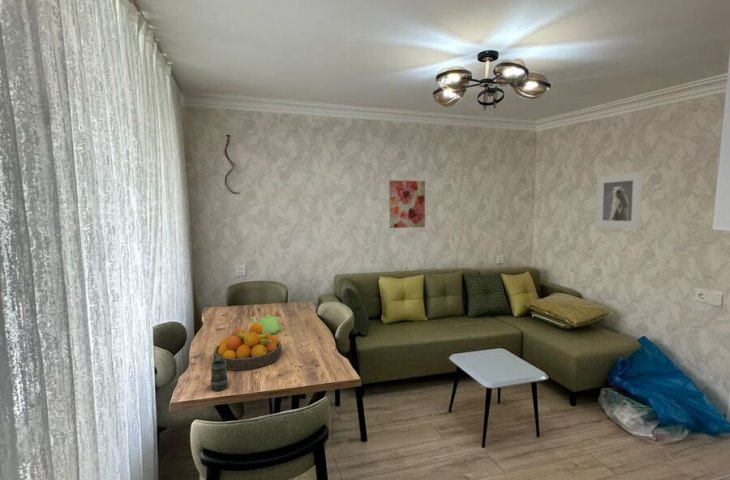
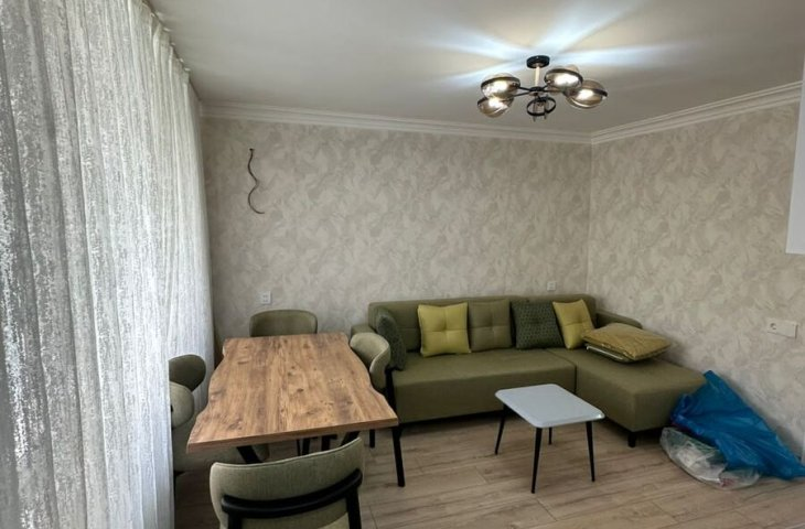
- wall art [388,179,426,229]
- mug [210,357,229,392]
- teapot [249,314,283,335]
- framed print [595,171,643,230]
- fruit bowl [212,322,282,371]
